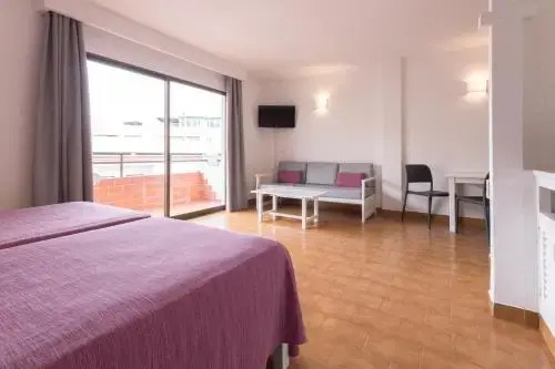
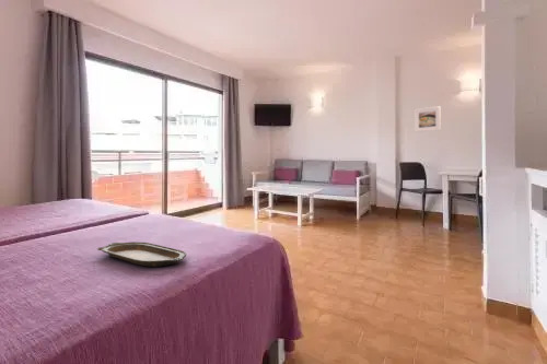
+ serving tray [95,240,187,268]
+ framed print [414,105,442,133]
